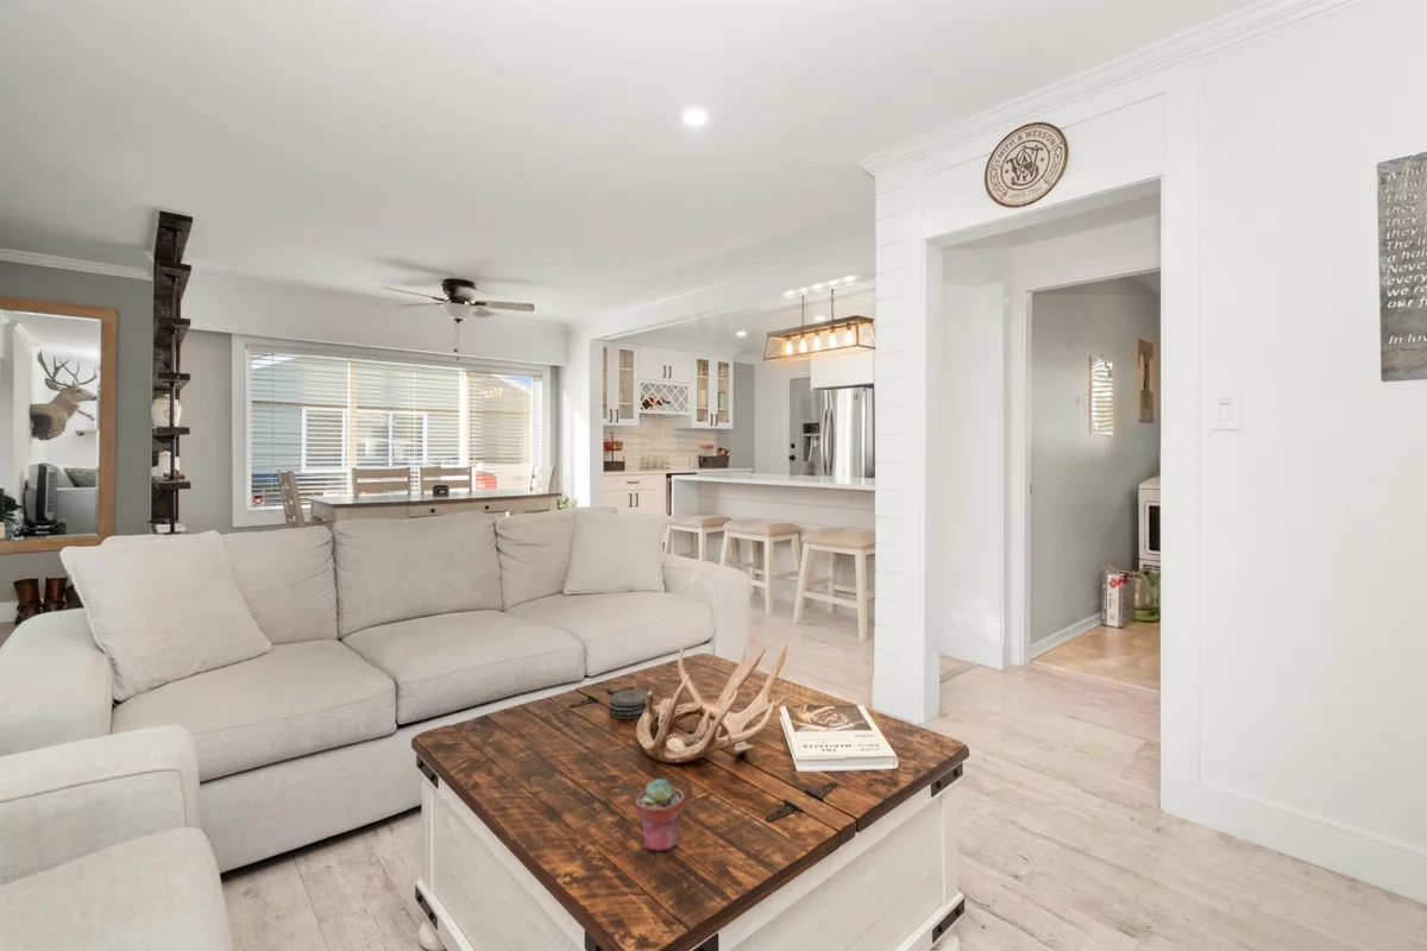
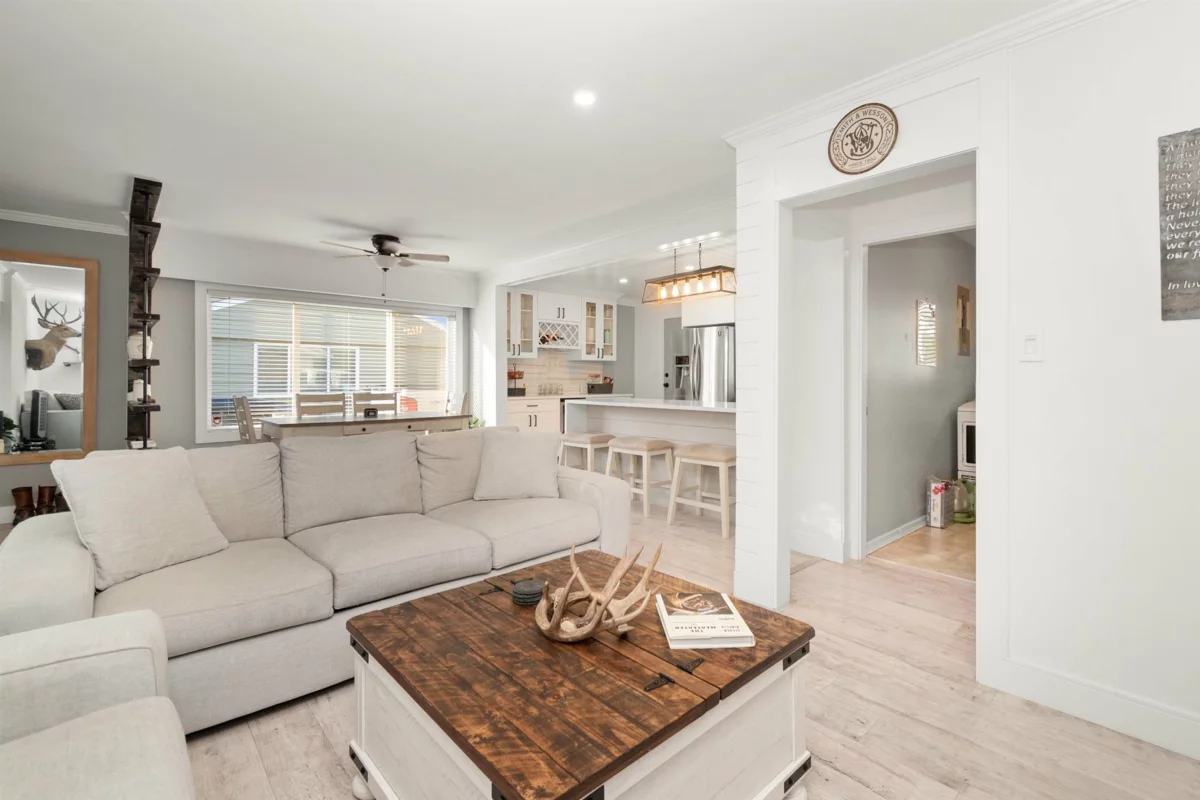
- potted succulent [635,777,686,852]
